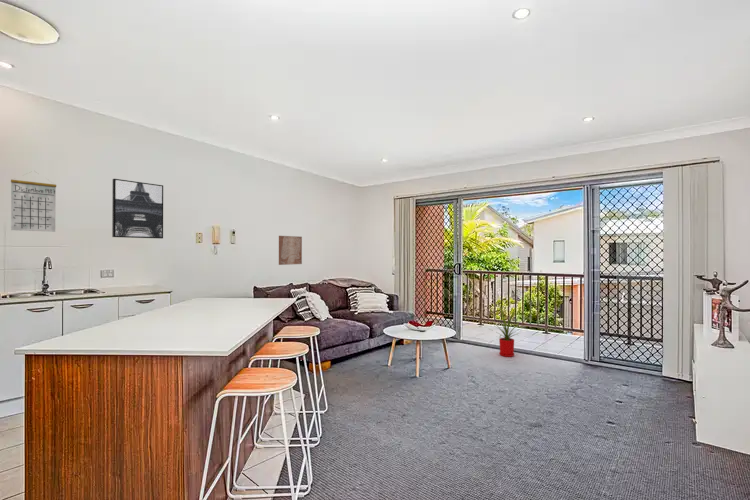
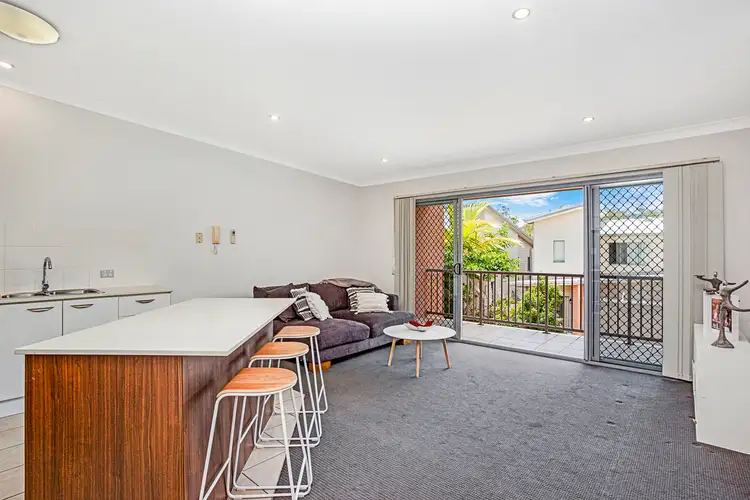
- calendar [10,171,57,233]
- wall art [278,235,303,266]
- wall art [111,178,164,240]
- house plant [488,301,526,358]
